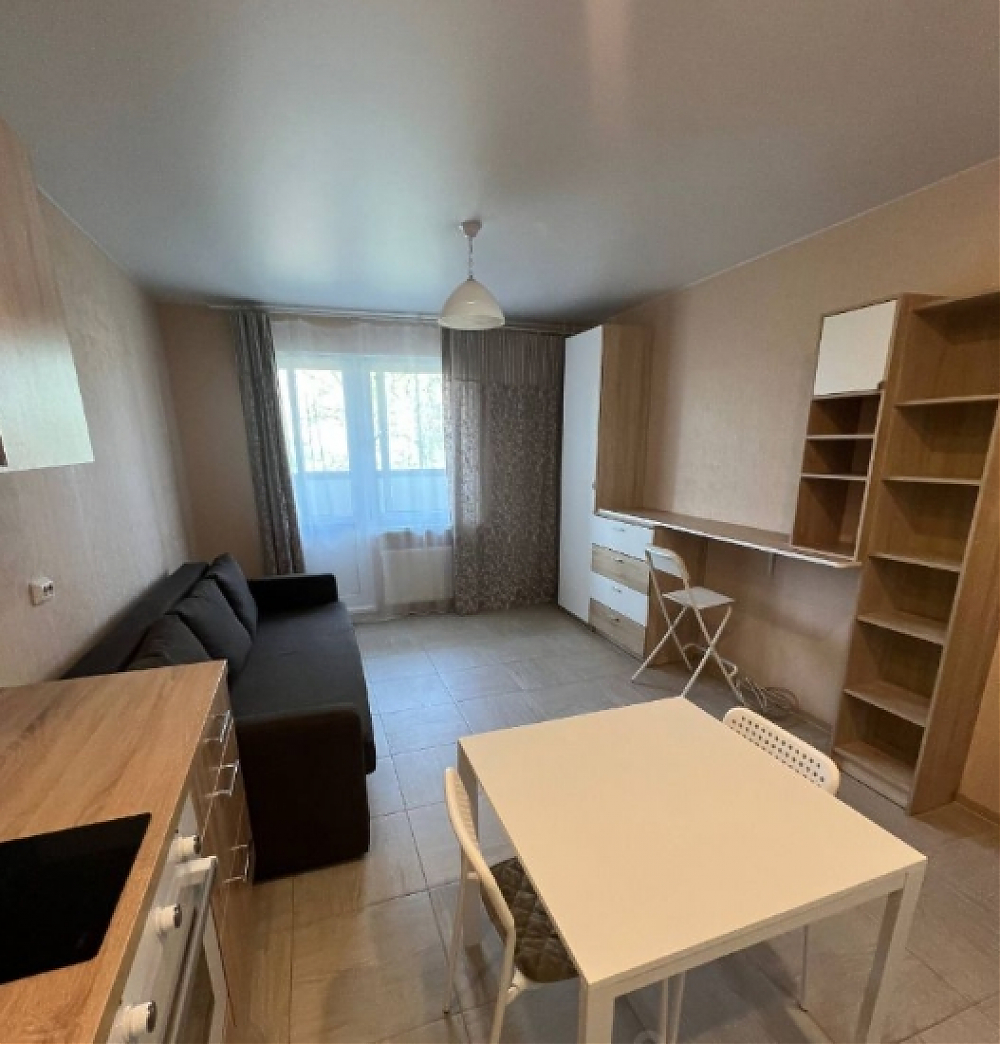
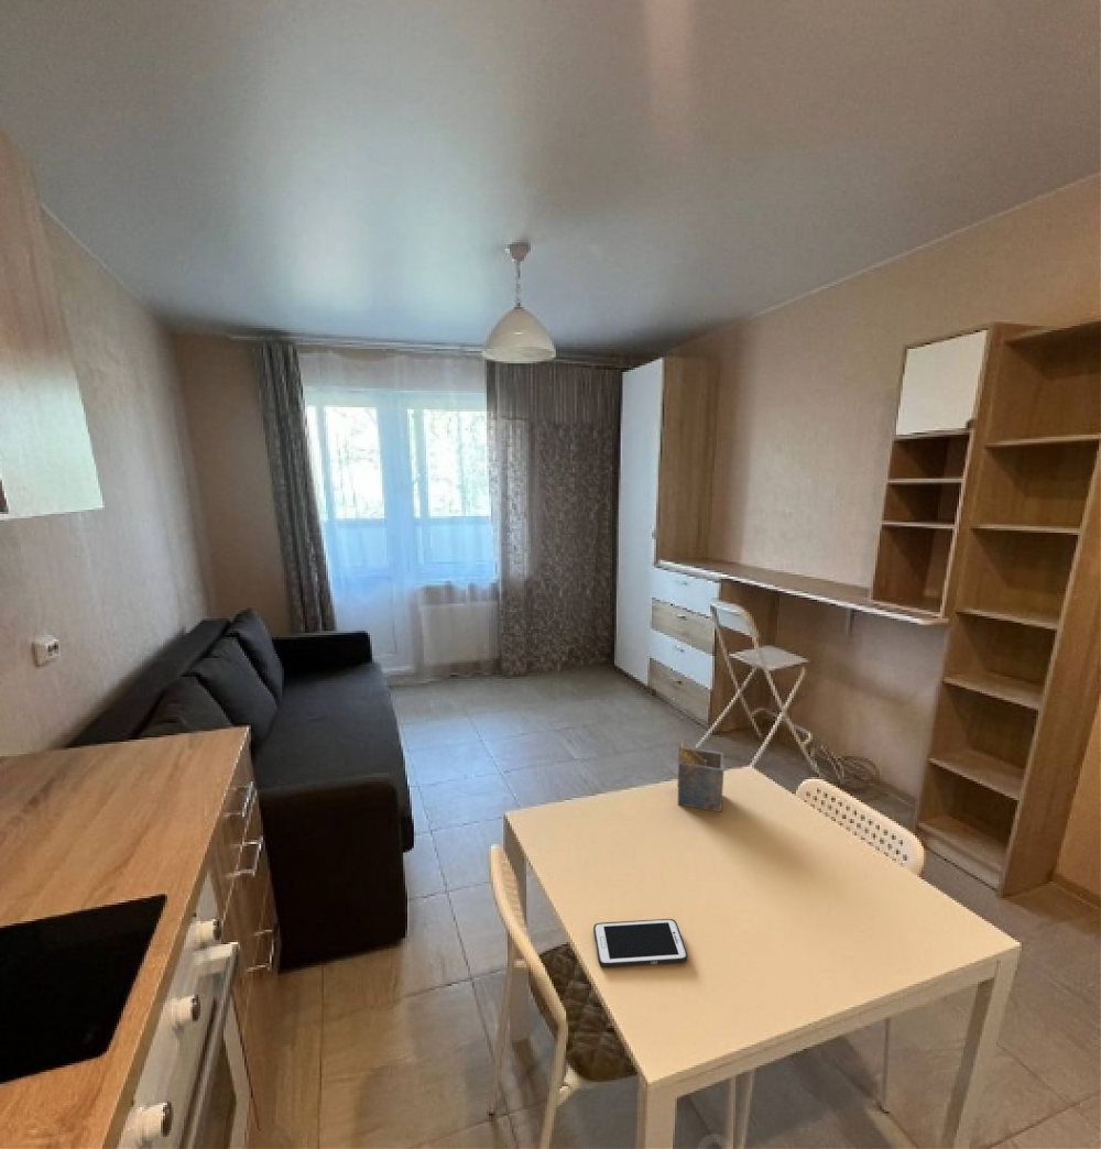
+ napkin holder [676,740,724,813]
+ cell phone [592,918,689,969]
